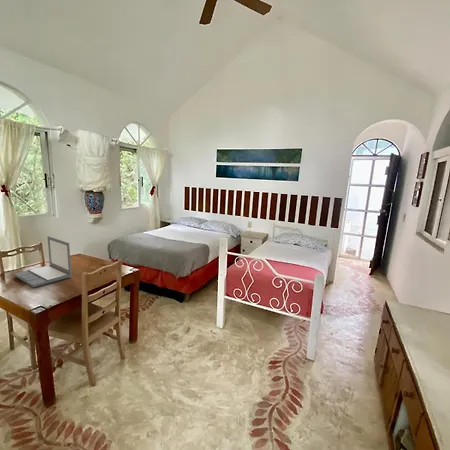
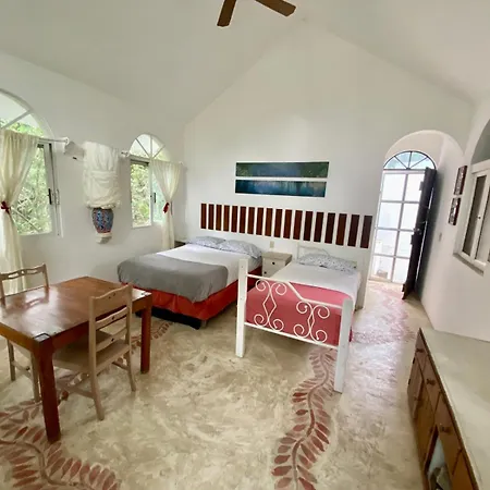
- laptop [13,235,73,288]
